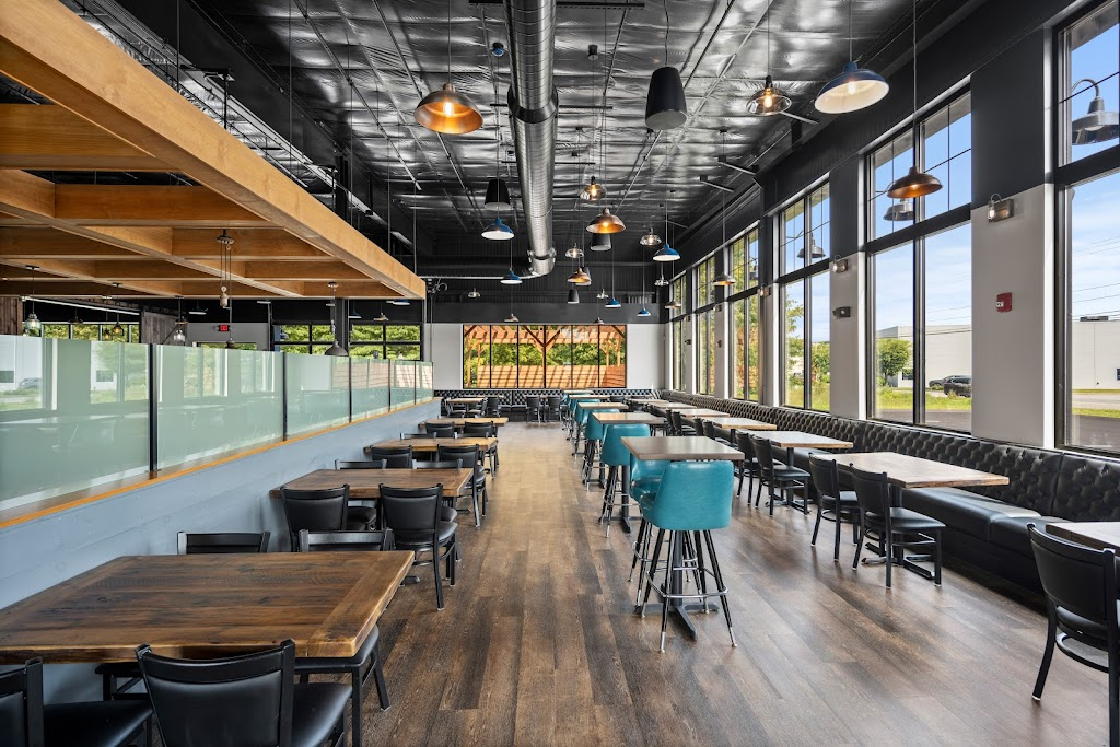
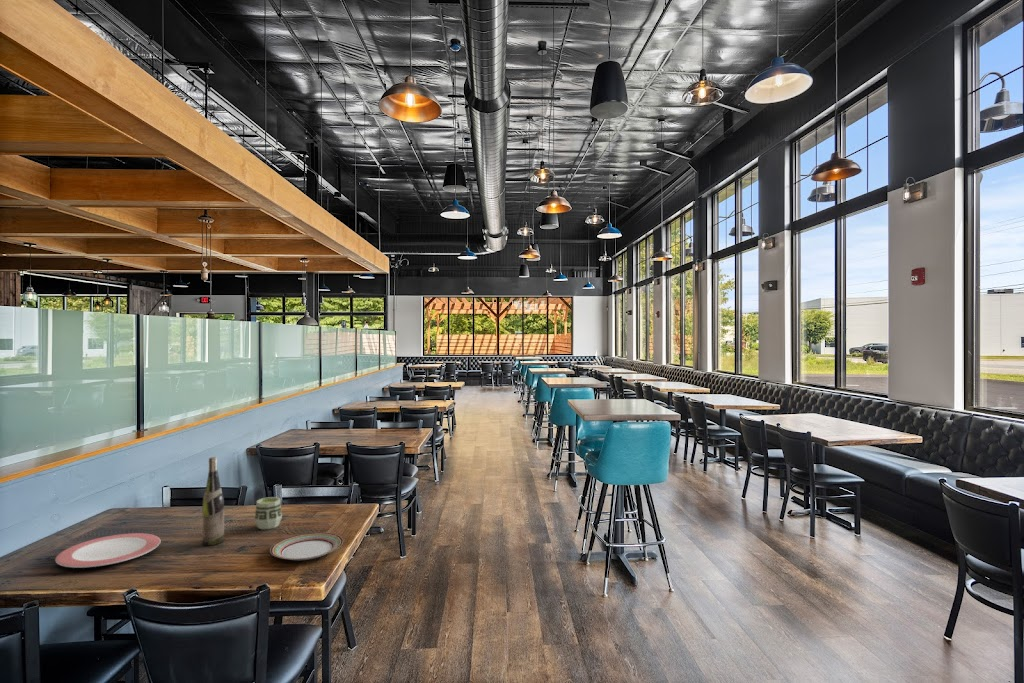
+ plate [269,531,344,561]
+ wine bottle [202,456,225,546]
+ plate [54,532,161,569]
+ cup [254,496,283,530]
